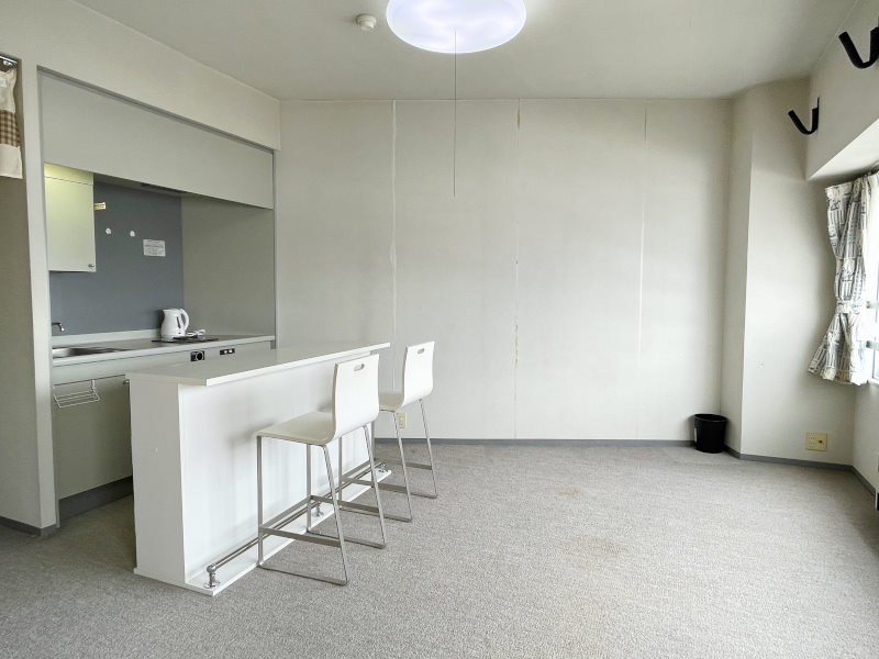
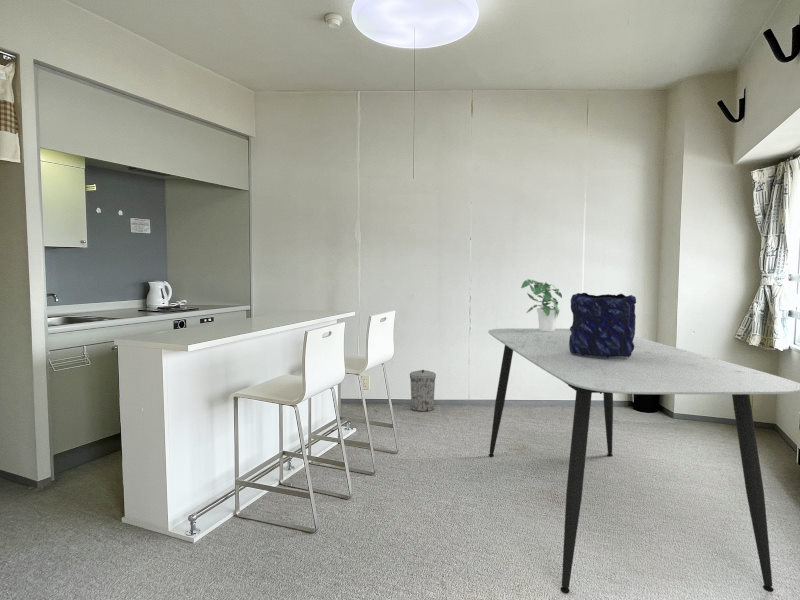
+ dining table [487,328,800,595]
+ vase [569,292,637,358]
+ trash can [409,369,437,413]
+ potted plant [520,278,563,331]
